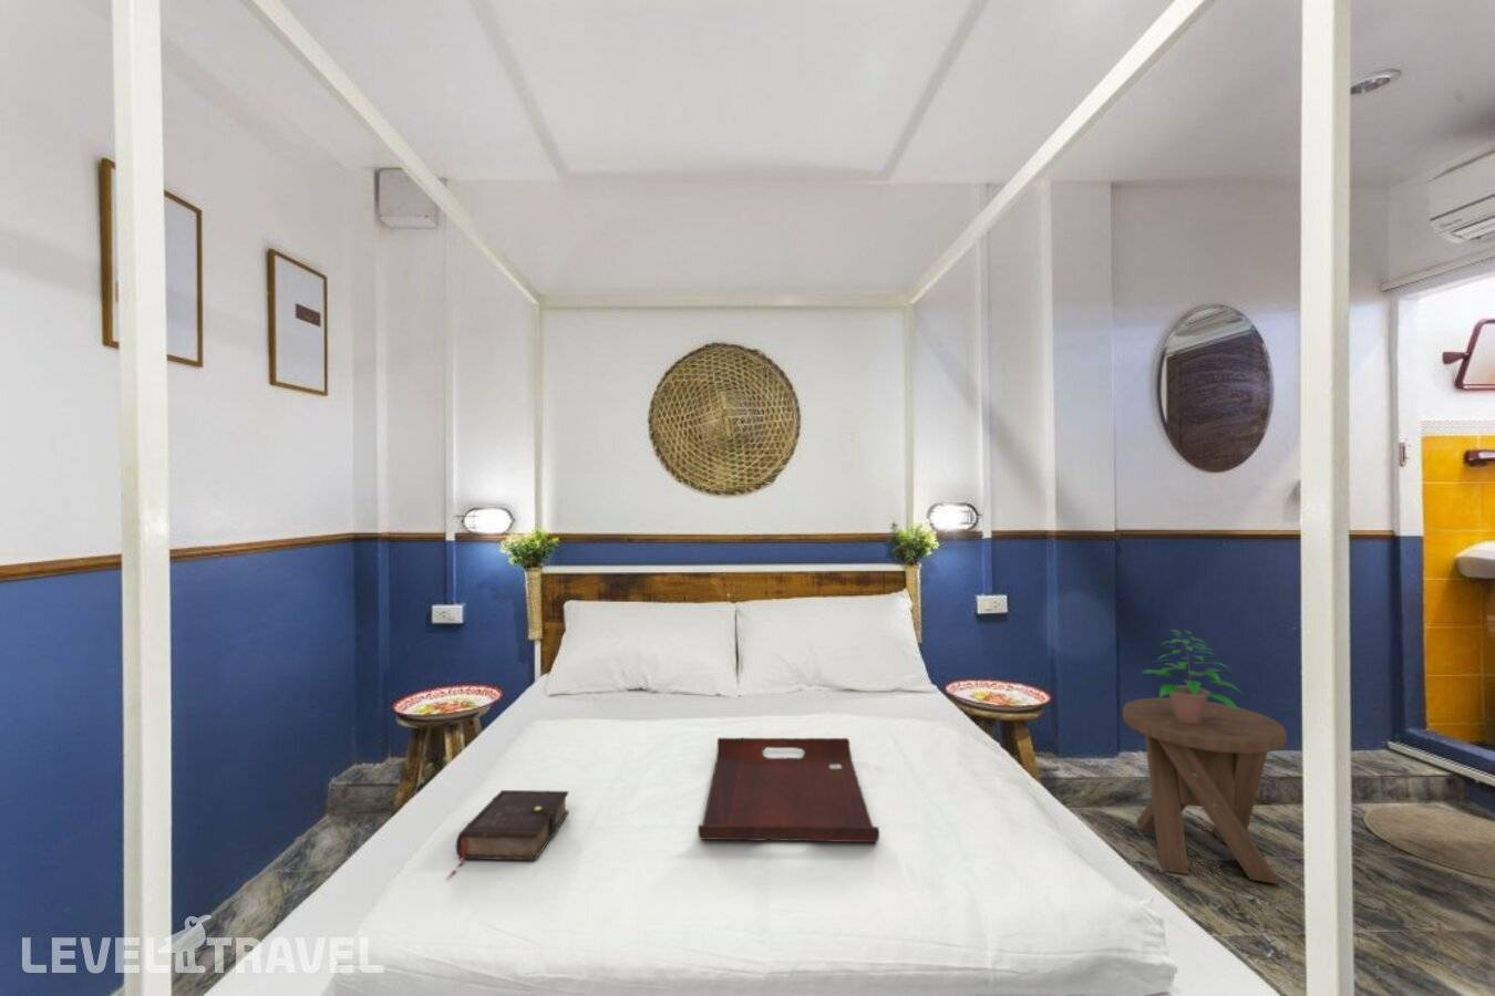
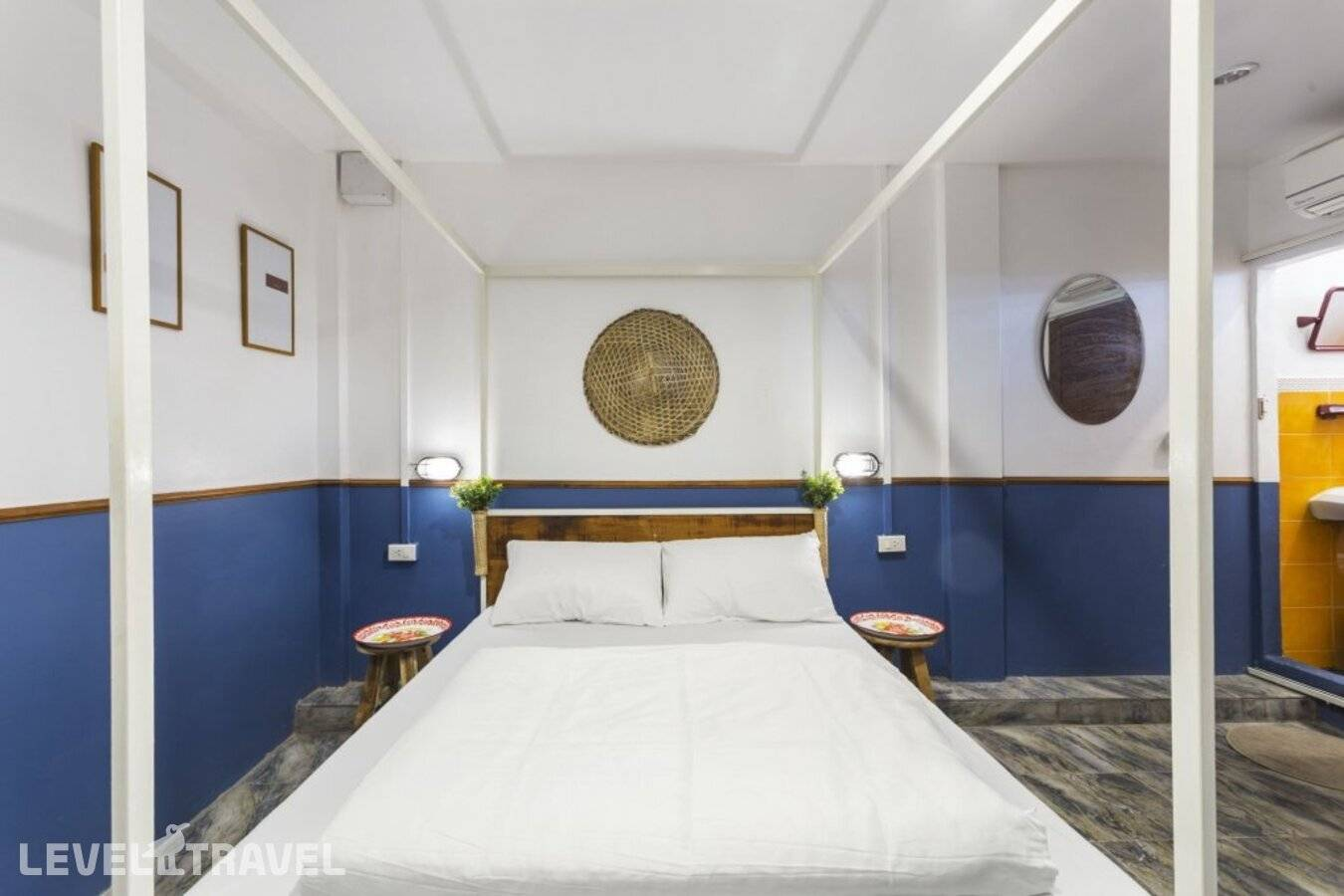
- potted plant [1137,628,1246,724]
- music stool [1121,696,1288,885]
- serving tray [696,737,880,844]
- book [445,789,571,880]
